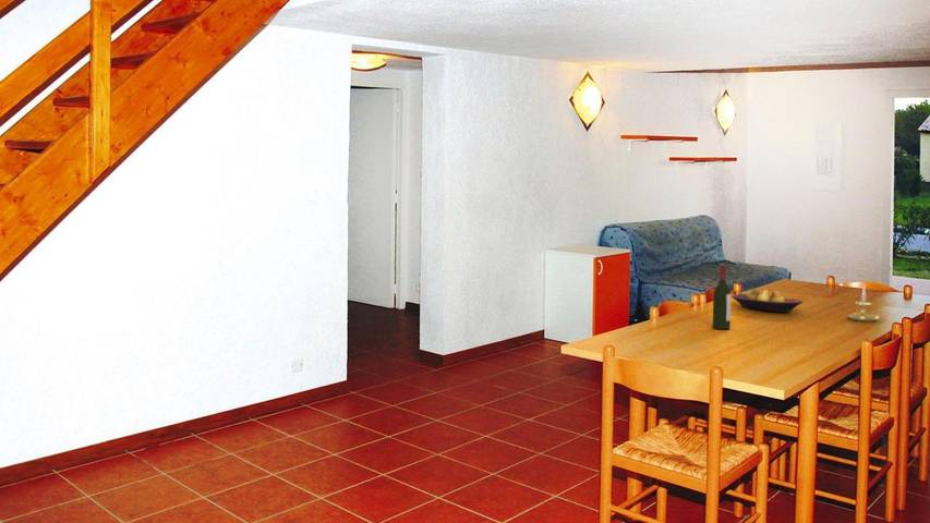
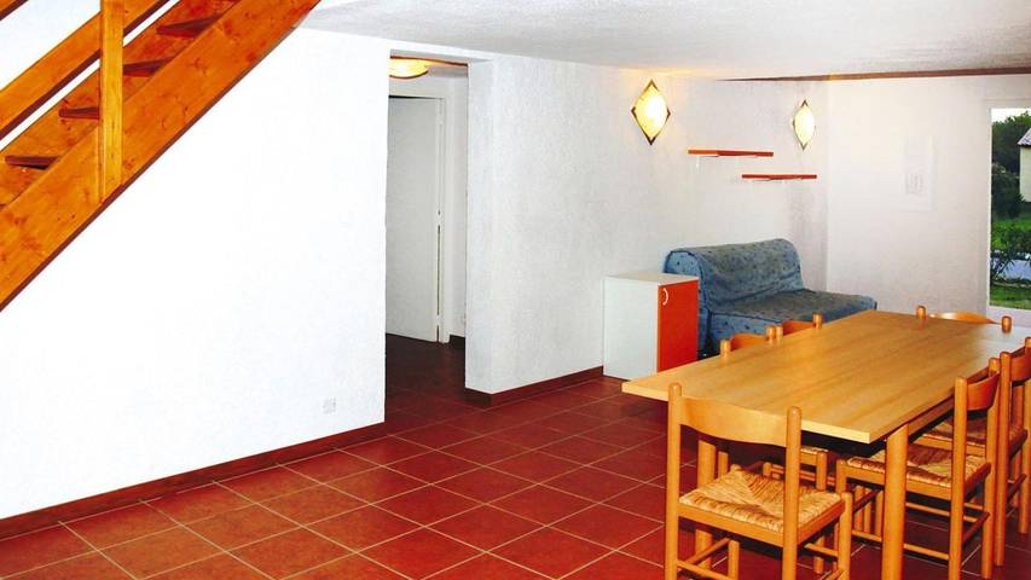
- wine bottle [712,264,733,330]
- fruit bowl [732,288,805,314]
- candle holder [846,283,880,323]
